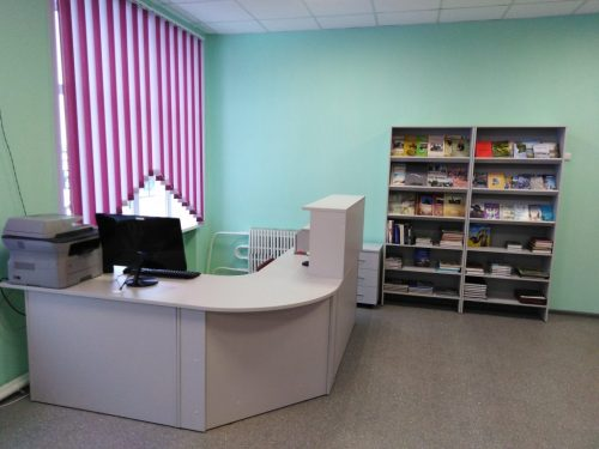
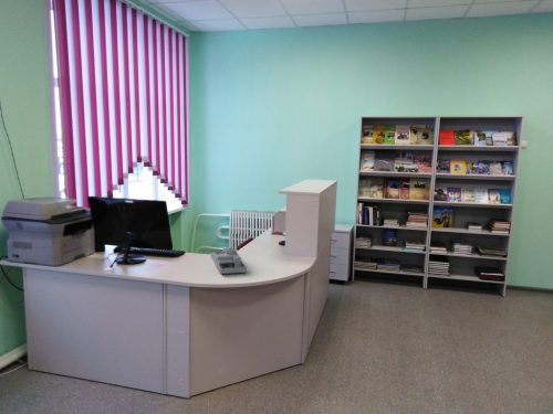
+ desk organizer [209,247,248,275]
